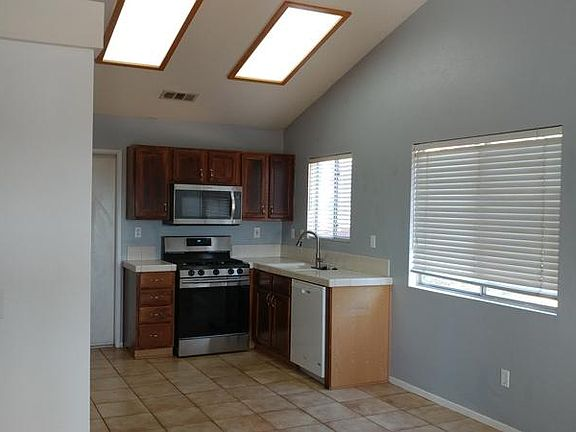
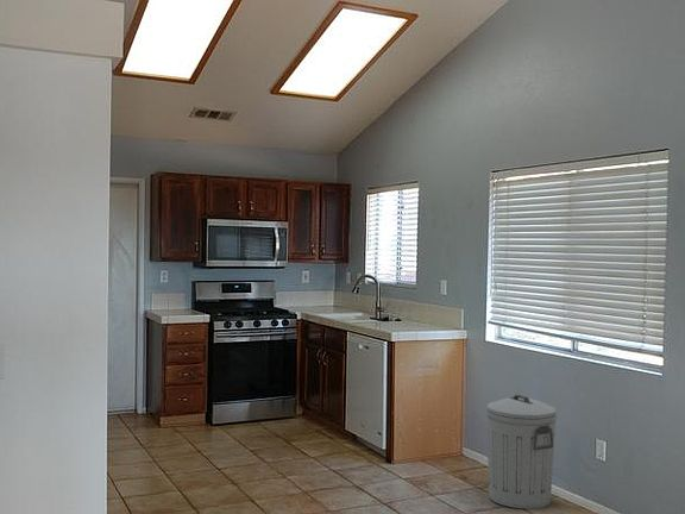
+ trash can [485,394,558,509]
